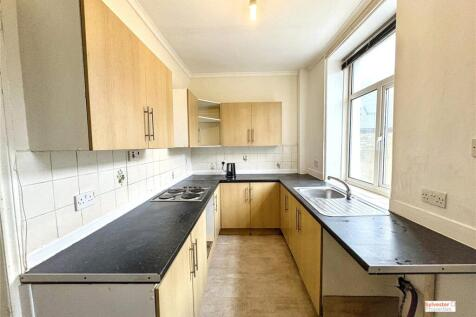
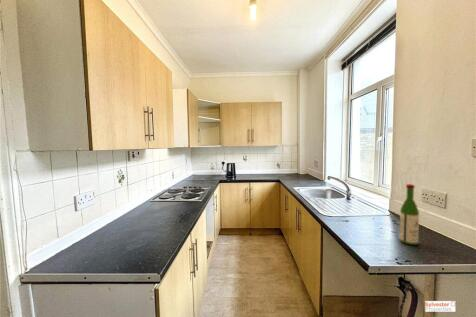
+ wine bottle [398,183,420,246]
